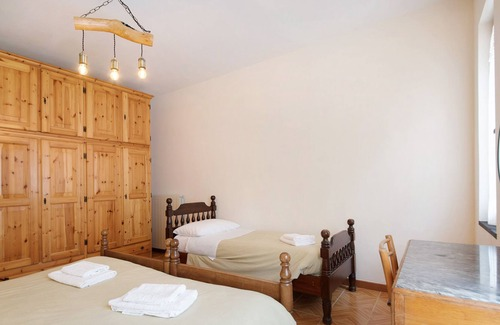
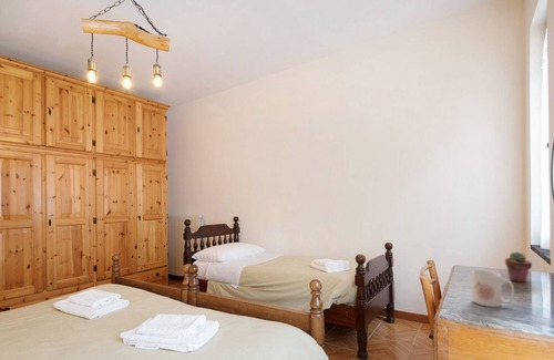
+ mug [471,269,515,308]
+ potted succulent [504,250,533,284]
